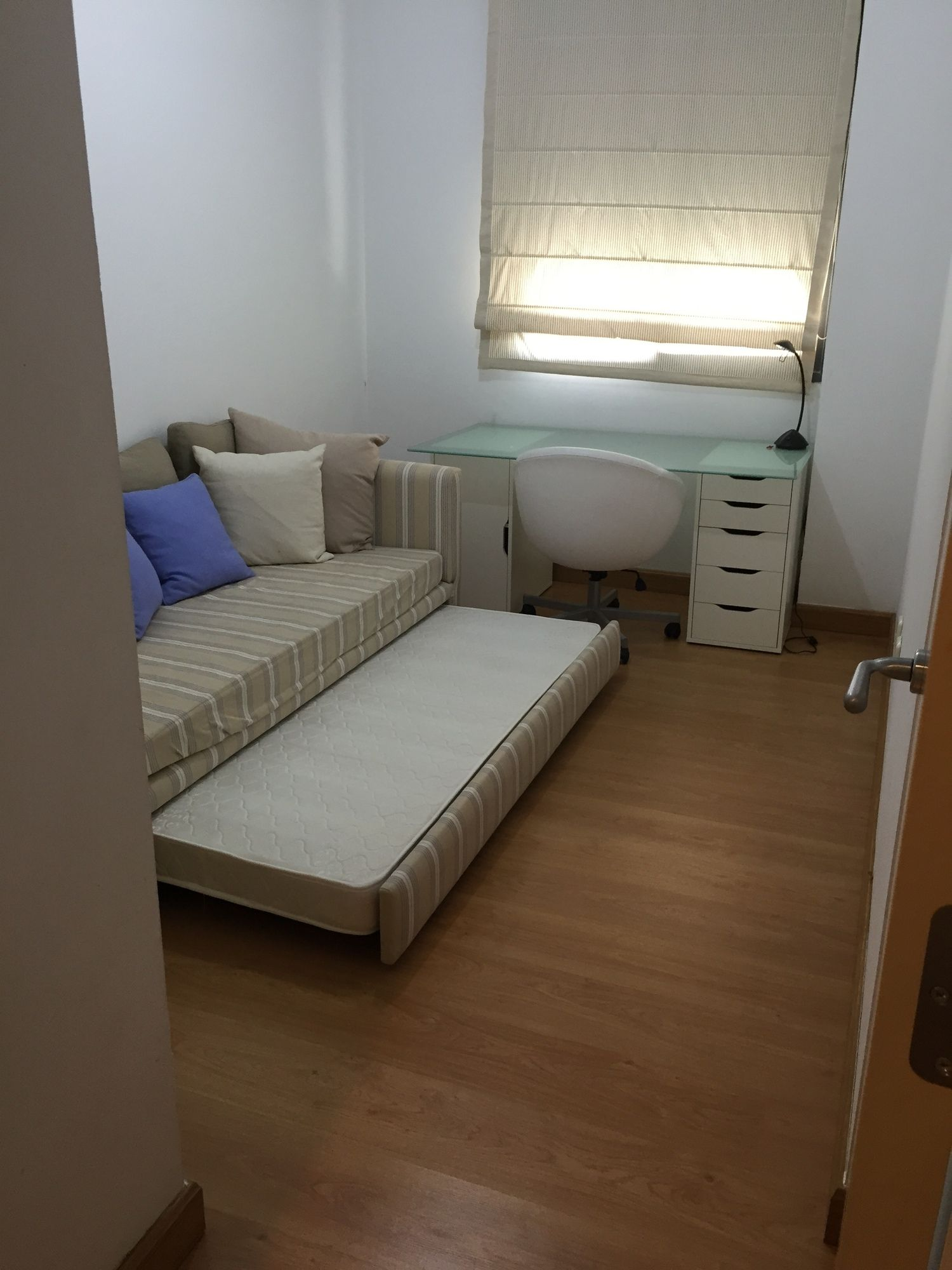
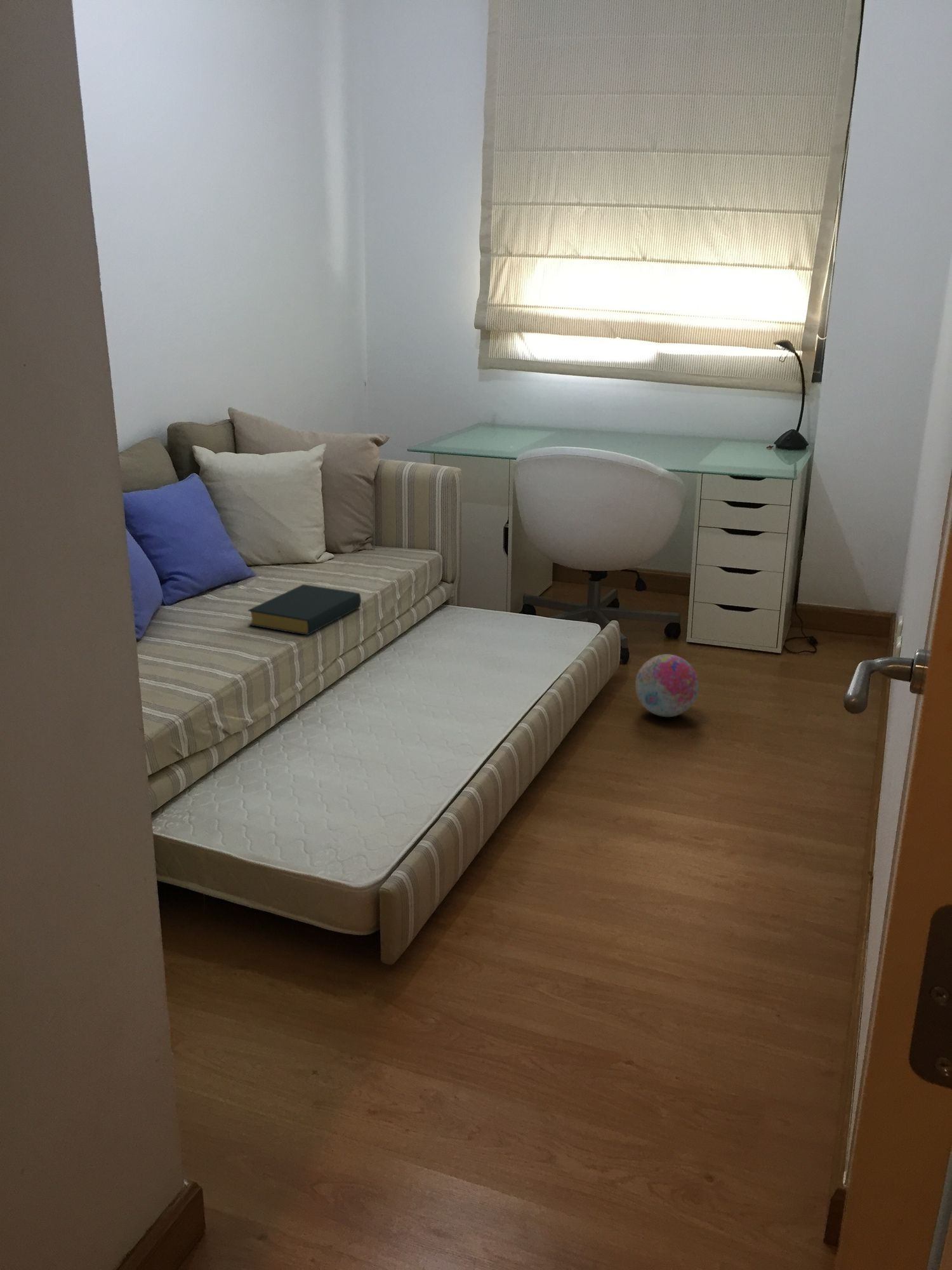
+ decorative ball [635,653,699,718]
+ hardback book [247,584,362,636]
